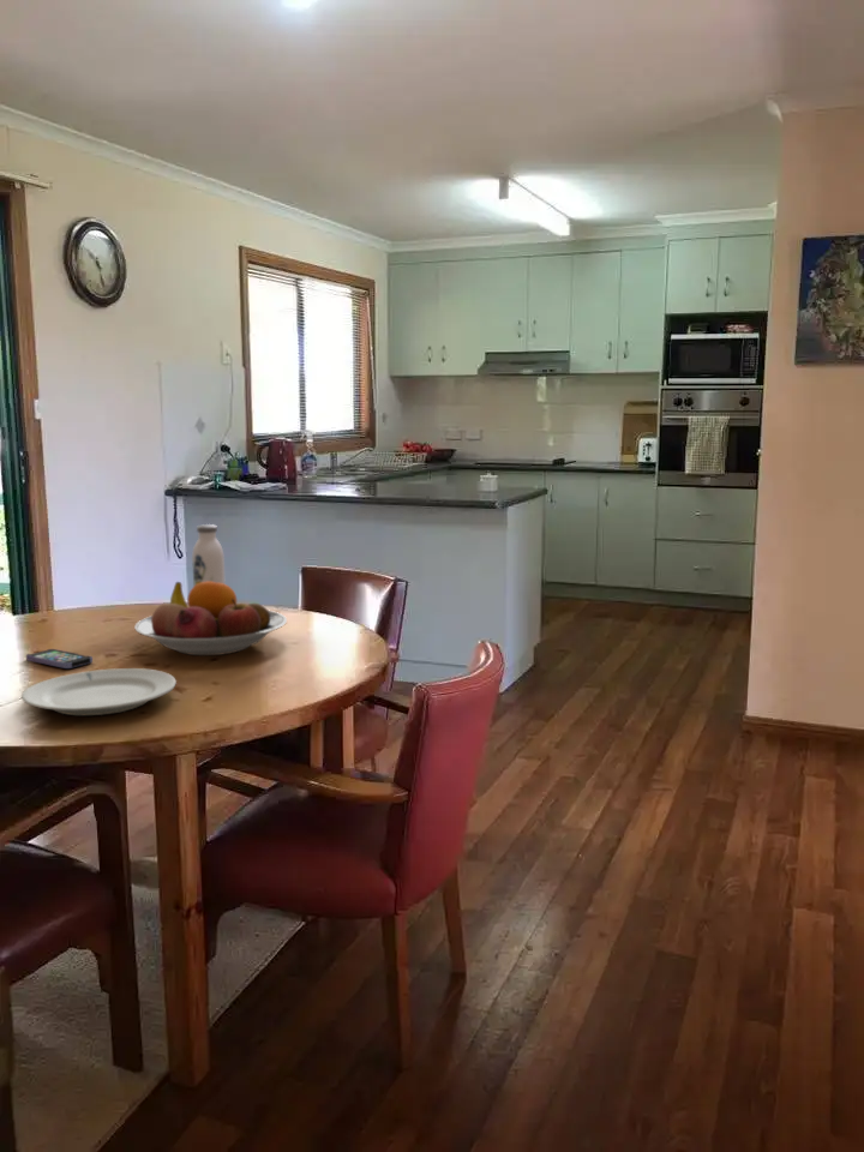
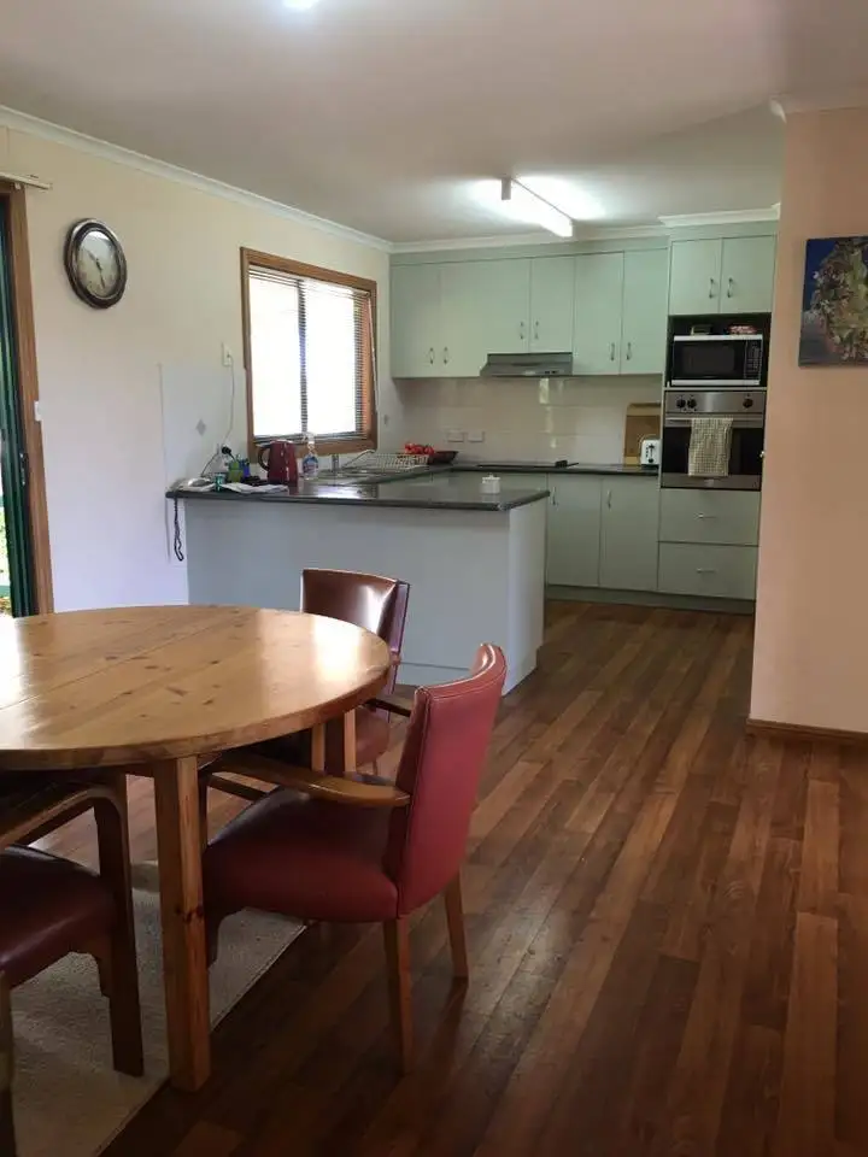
- fruit bowl [133,581,288,656]
- chinaware [20,667,178,716]
- smartphone [25,648,94,670]
- water bottle [191,523,226,587]
